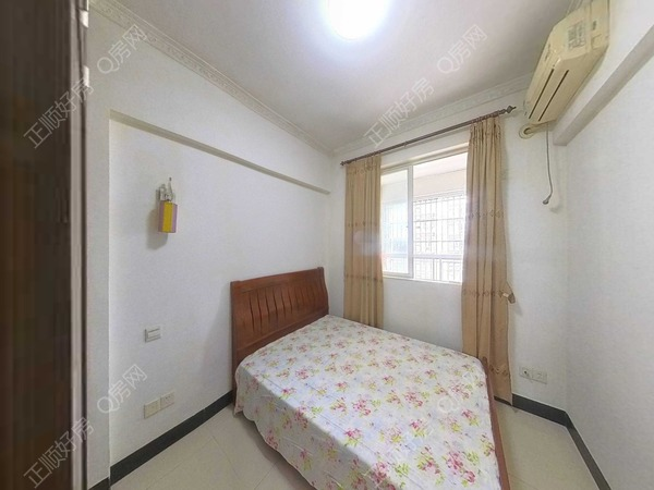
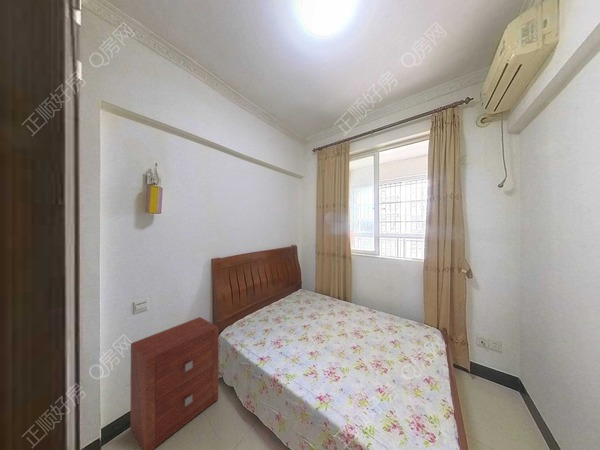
+ nightstand [129,316,220,450]
